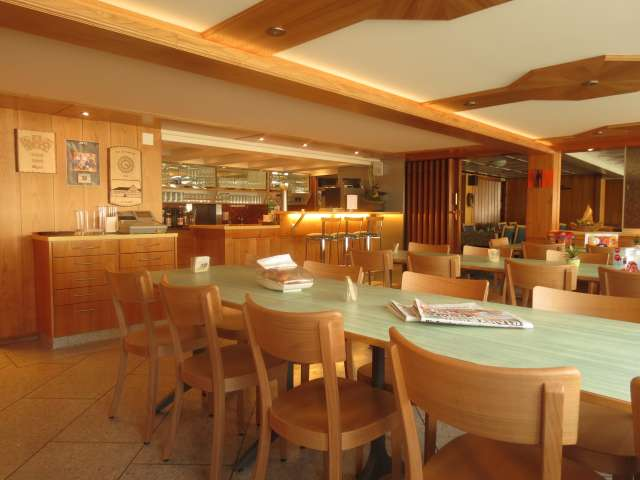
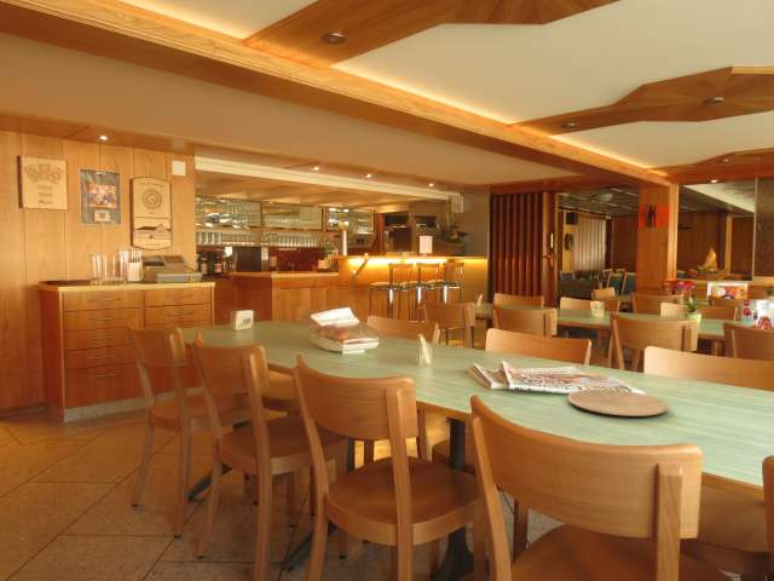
+ plate [566,389,669,418]
